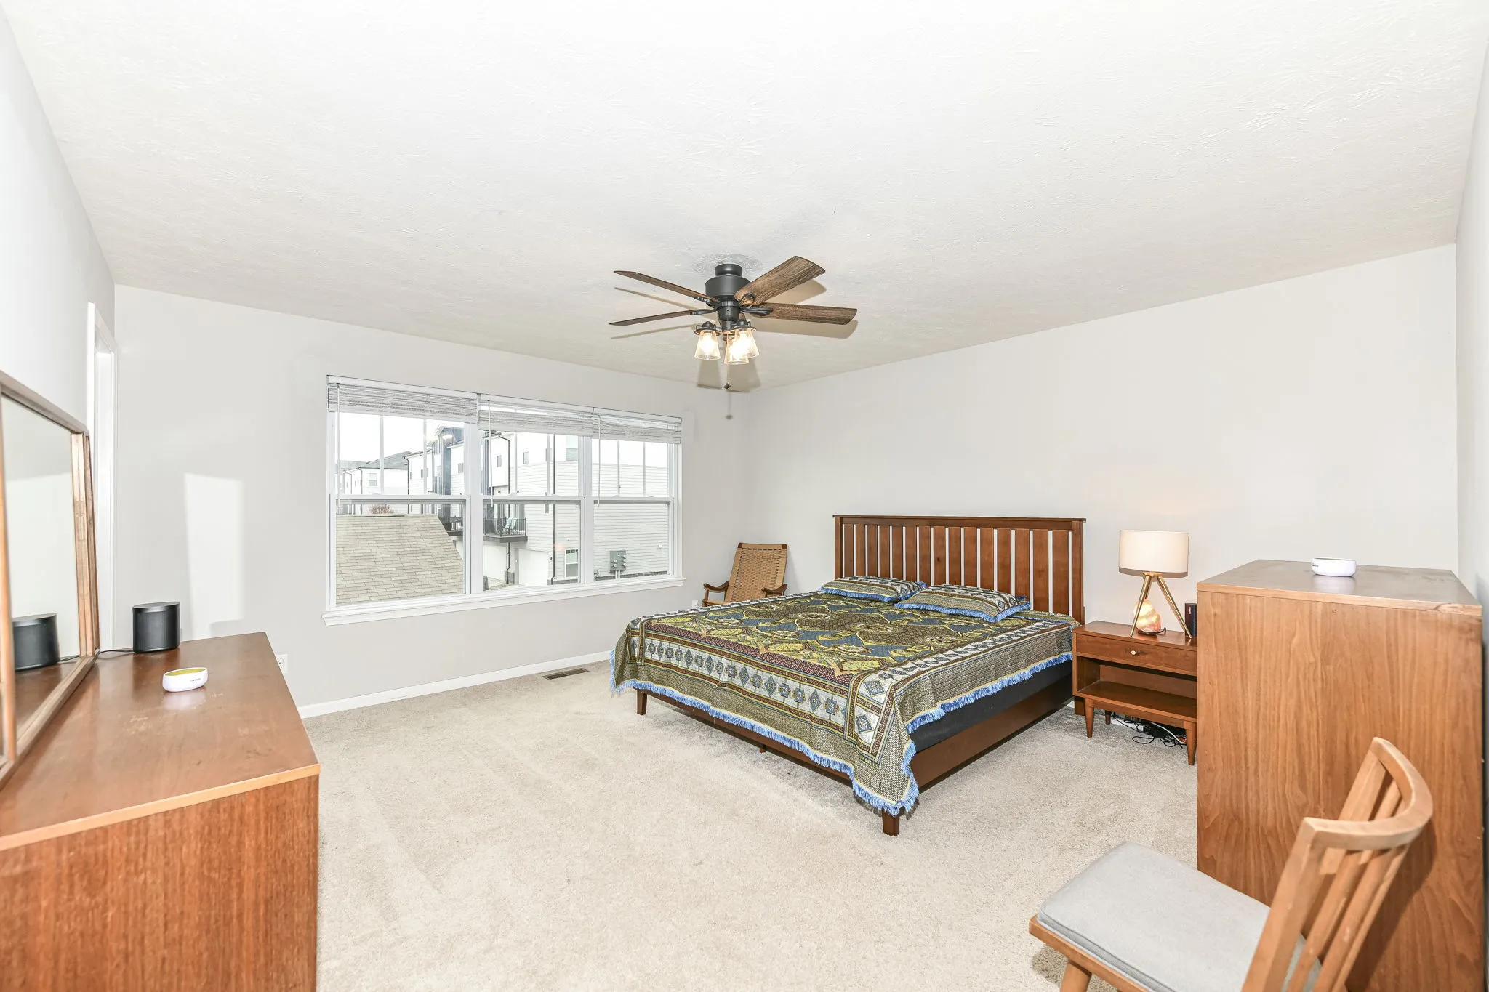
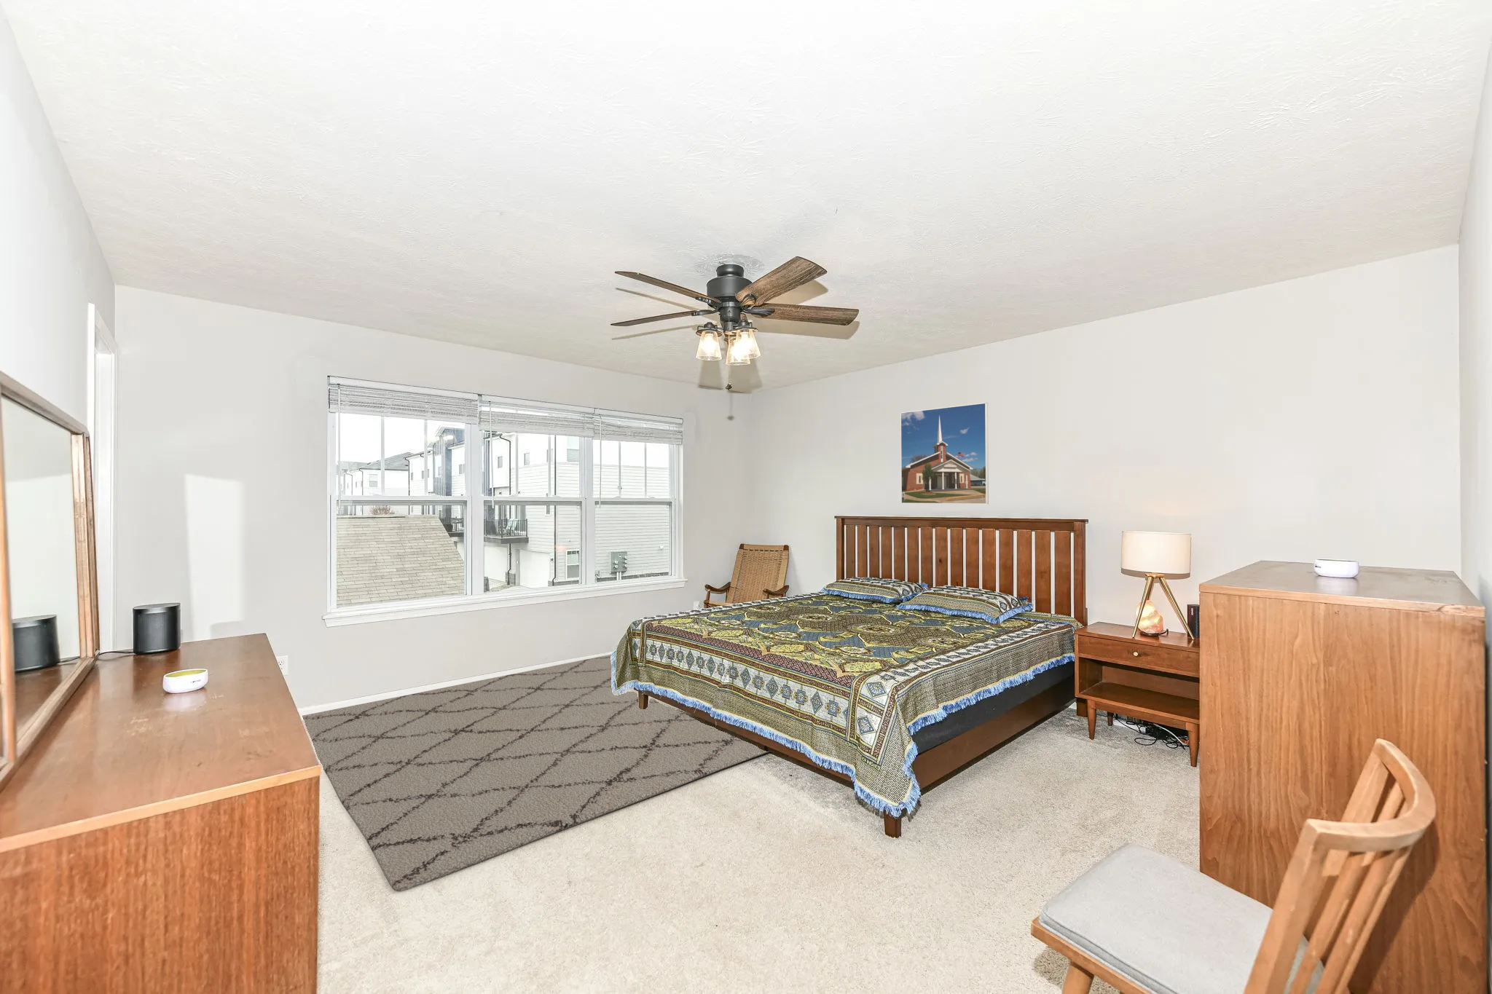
+ rug [303,653,770,892]
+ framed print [900,402,989,505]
